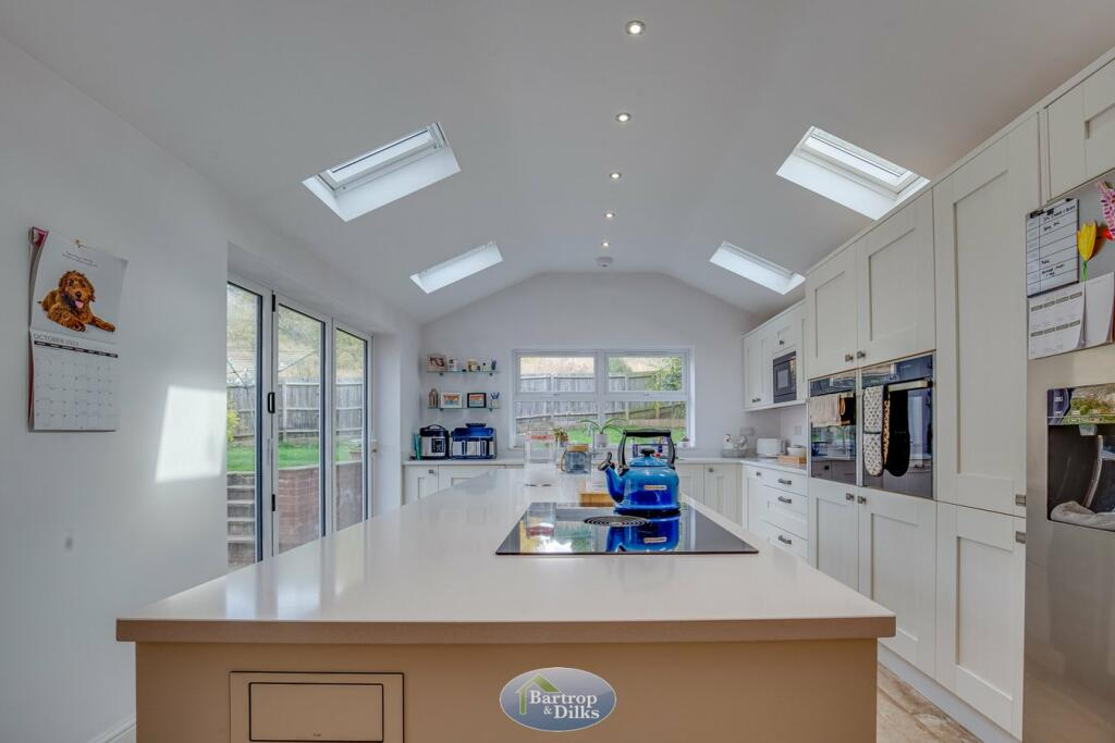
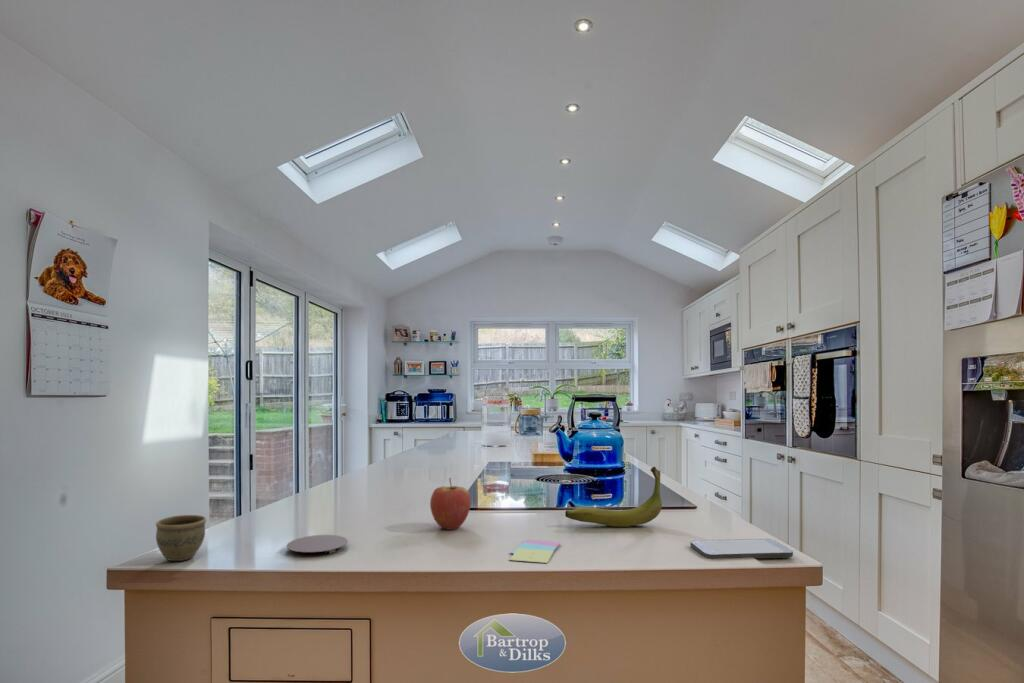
+ coaster [285,534,349,555]
+ smartphone [690,538,794,560]
+ banana [564,466,663,528]
+ cup [155,514,207,562]
+ fruit [429,477,472,531]
+ sticky notes [508,538,562,564]
